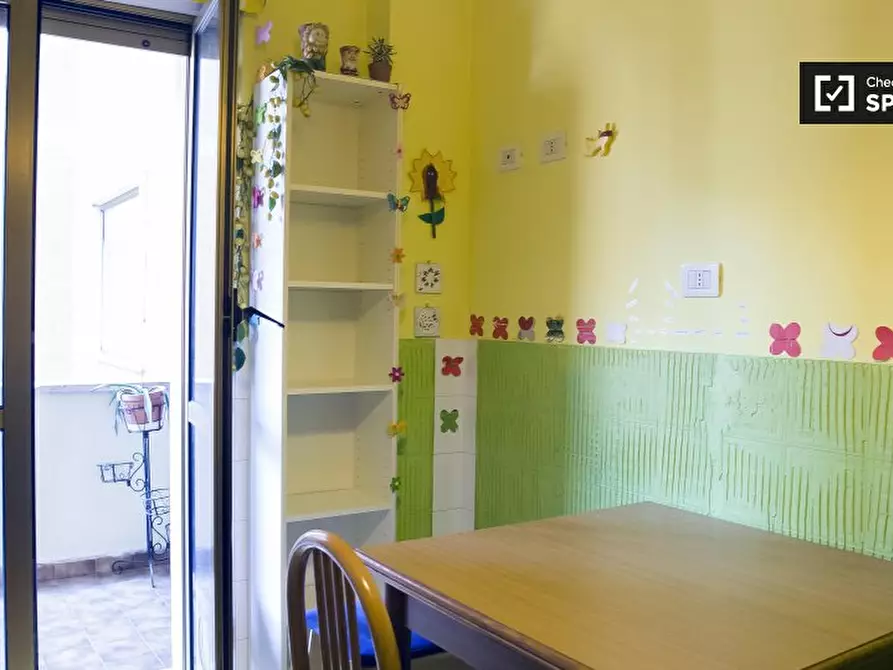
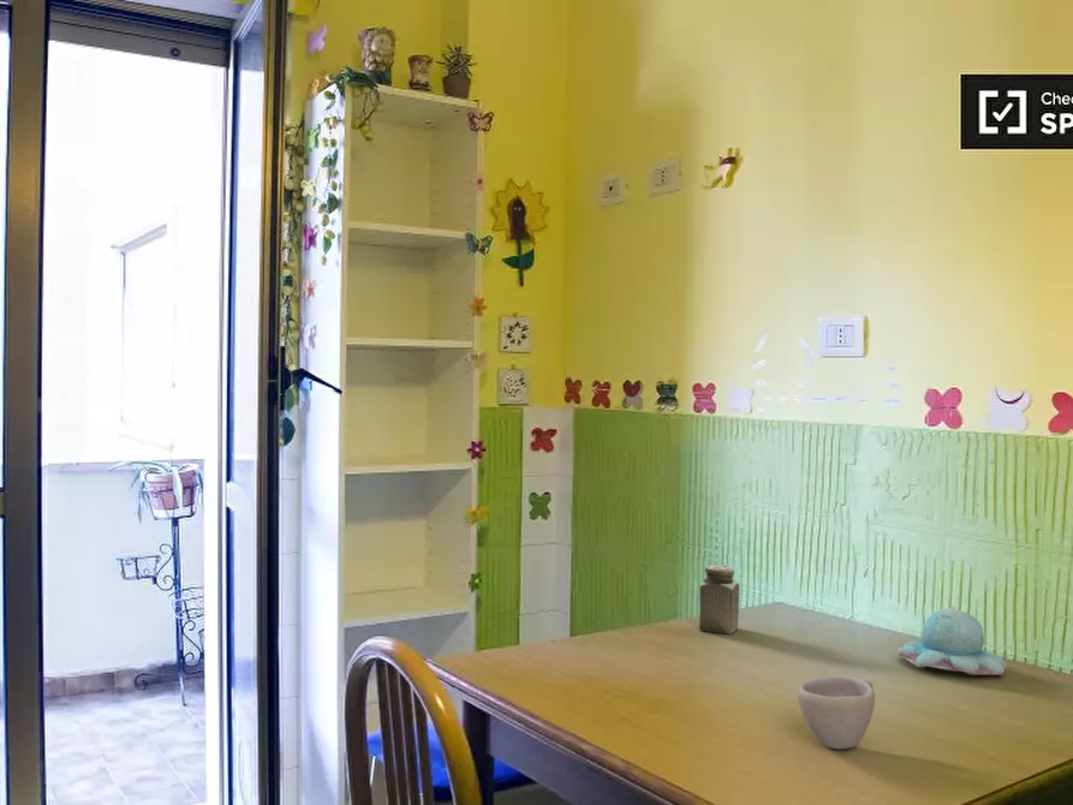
+ cup [797,675,876,750]
+ candle [896,604,1007,676]
+ salt shaker [698,565,740,636]
